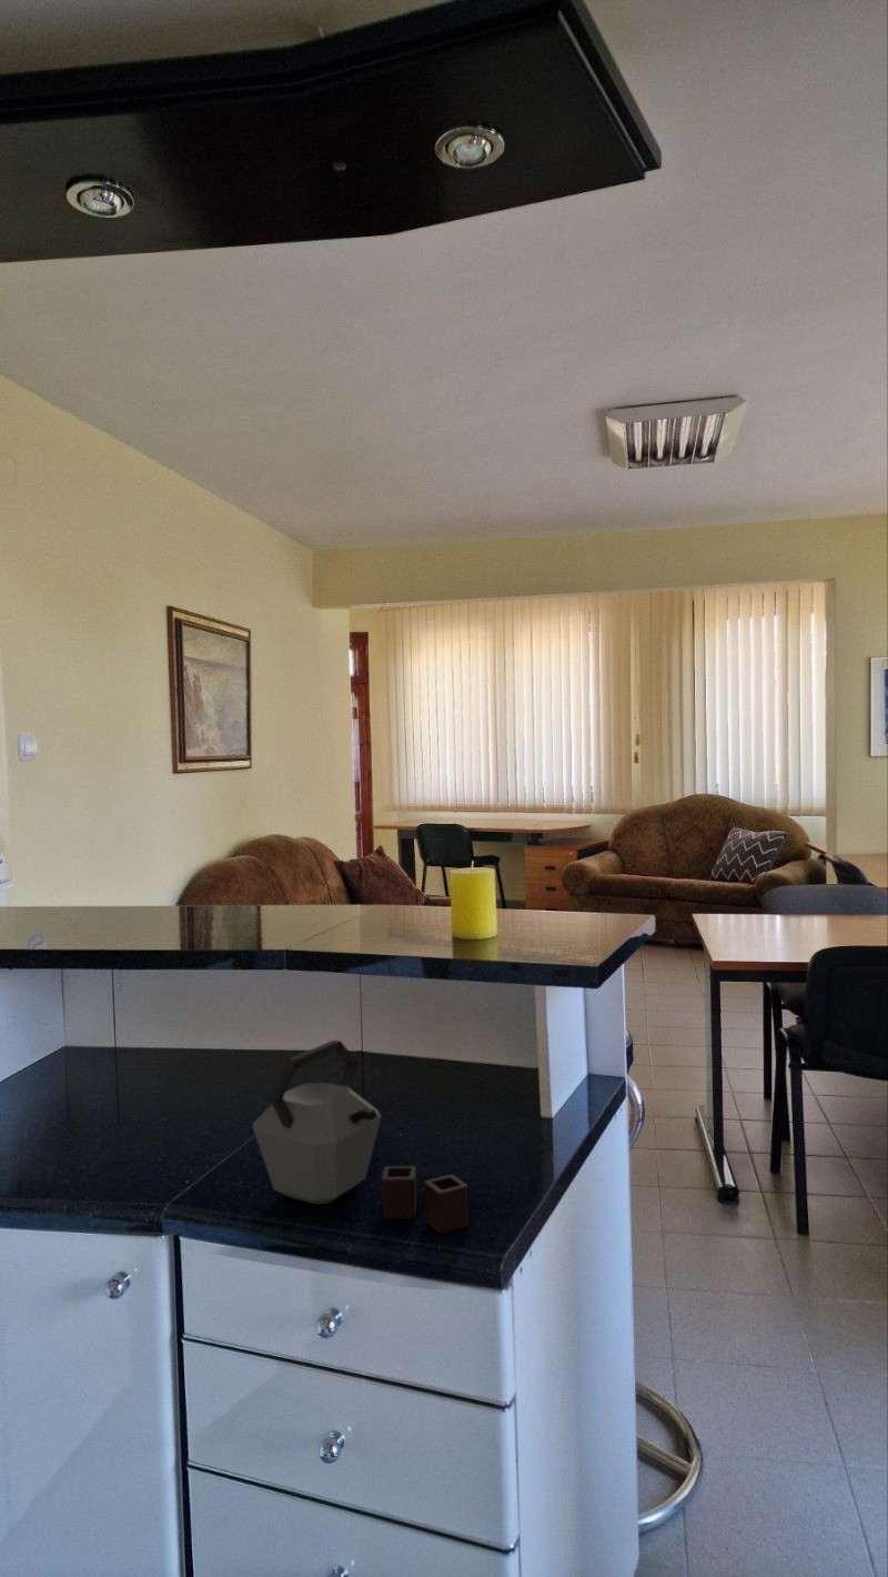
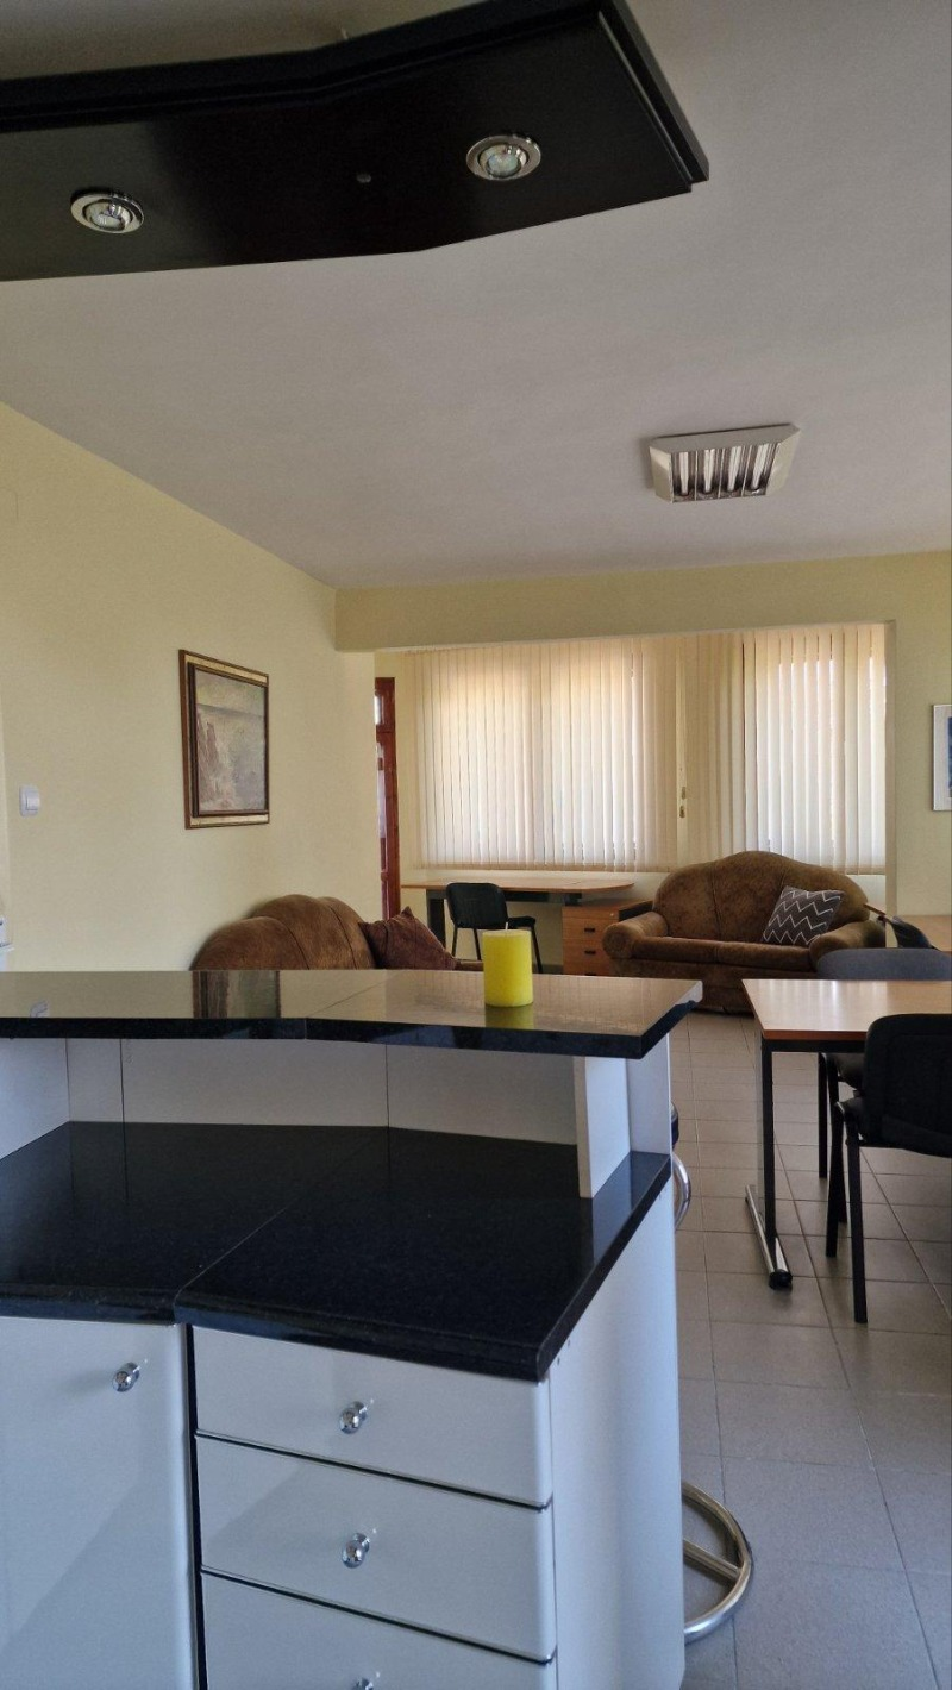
- kettle [252,1038,470,1235]
